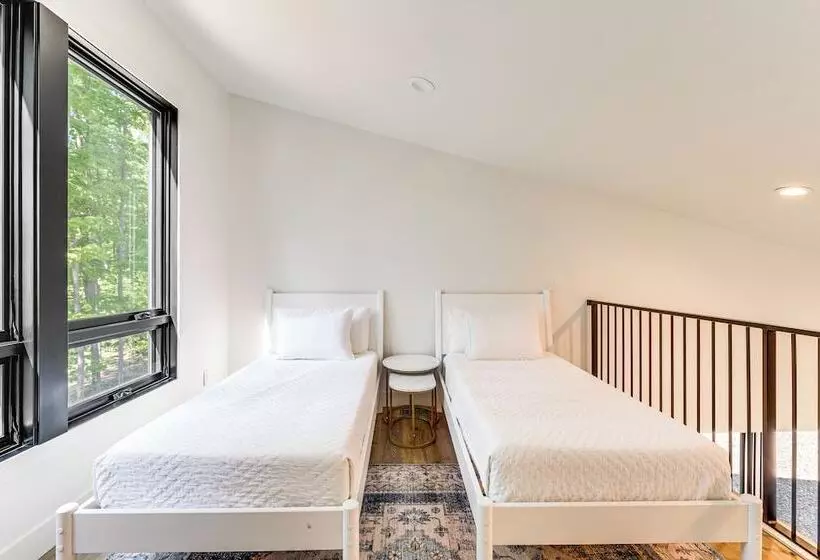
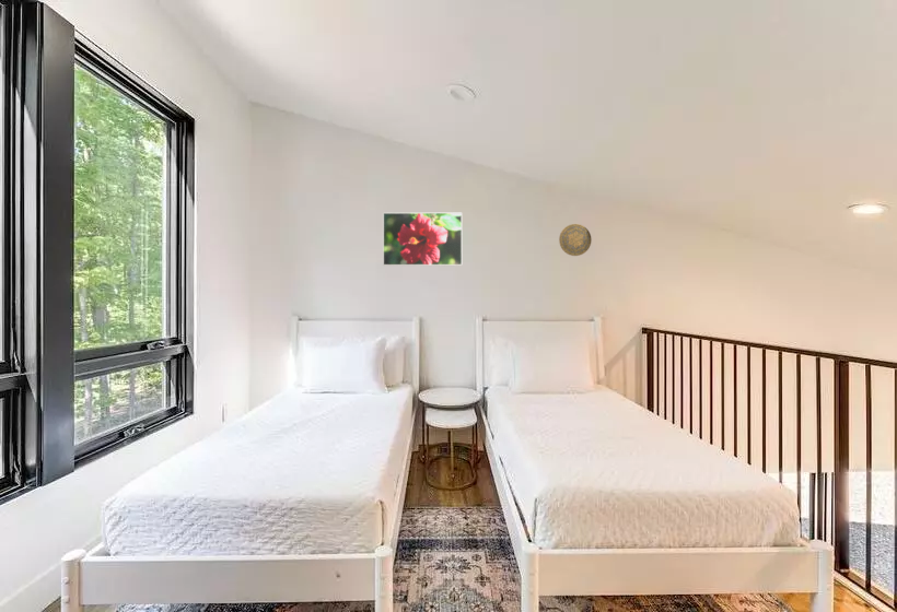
+ decorative plate [558,223,593,257]
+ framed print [382,212,463,267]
